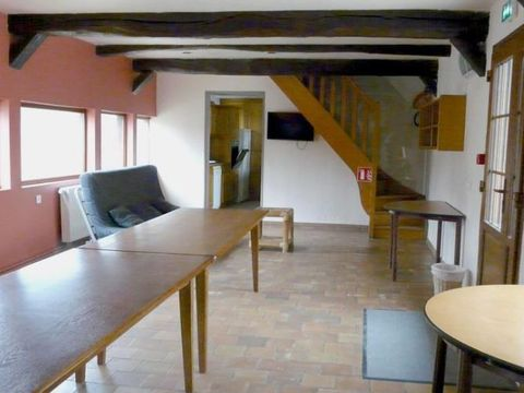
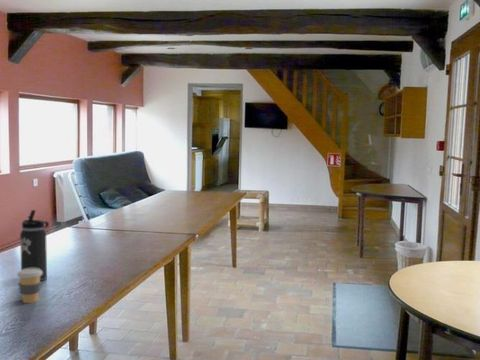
+ coffee cup [16,268,42,304]
+ thermos bottle [19,209,50,282]
